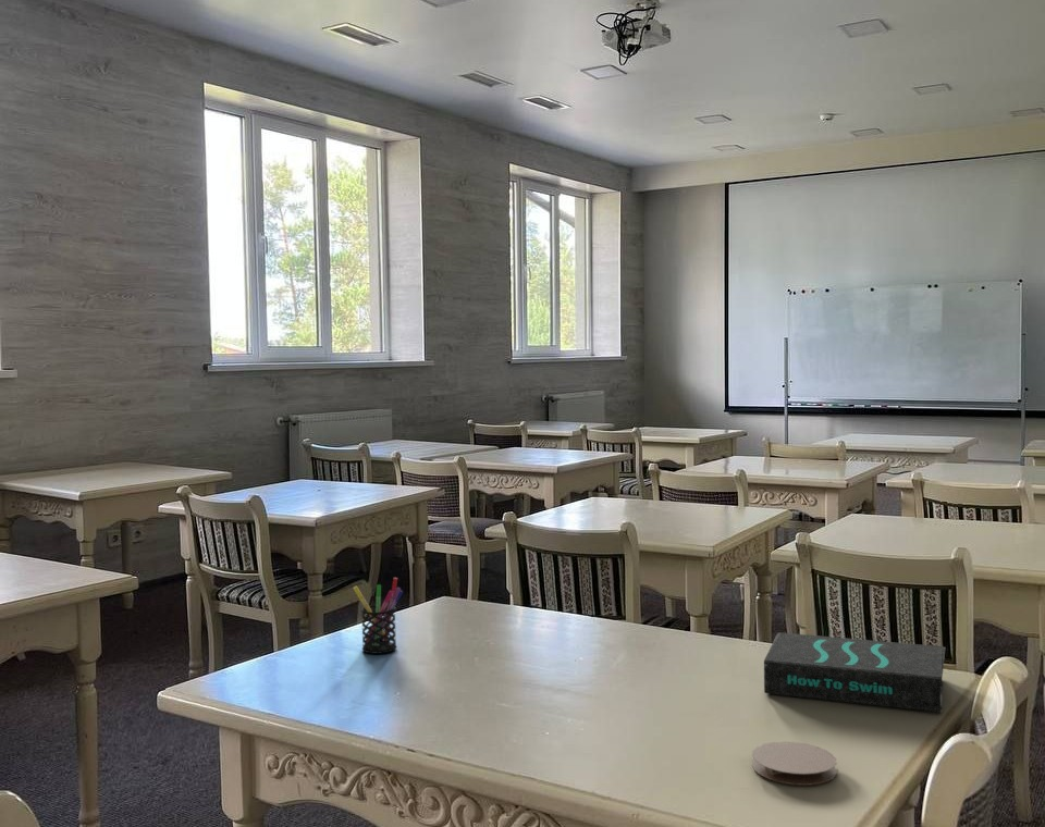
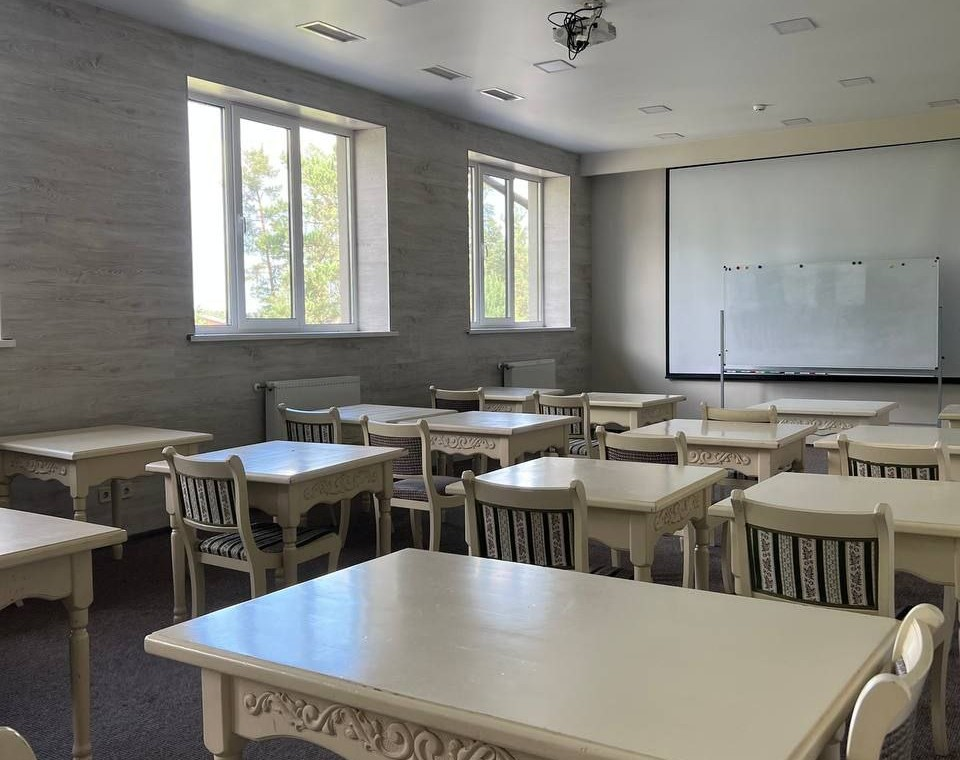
- coaster [751,740,838,787]
- book [763,631,946,714]
- pen holder [353,577,404,655]
